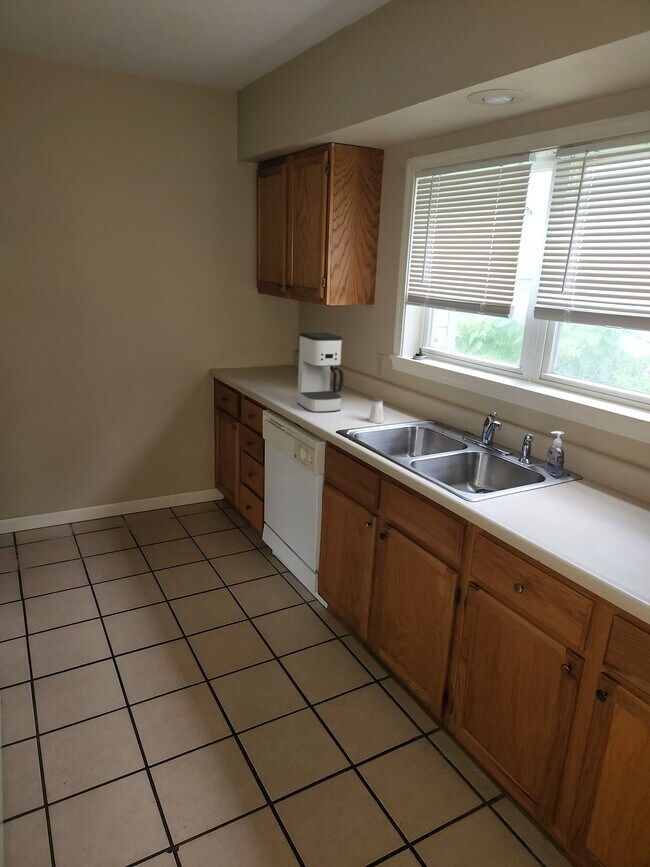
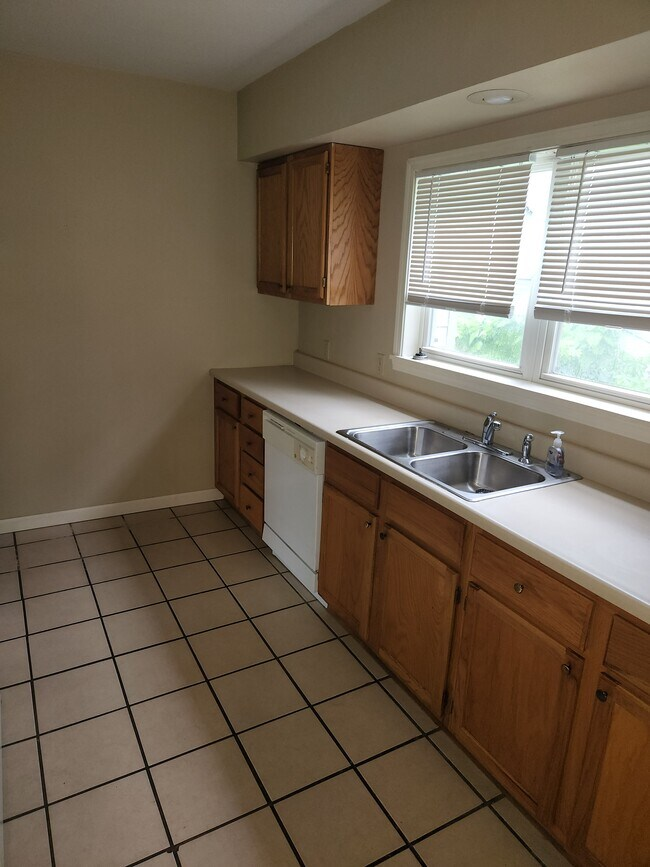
- coffee maker [296,332,345,413]
- saltshaker [367,398,386,424]
